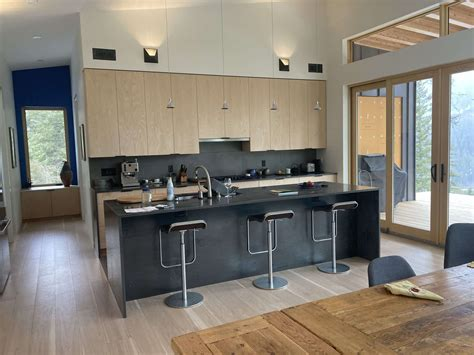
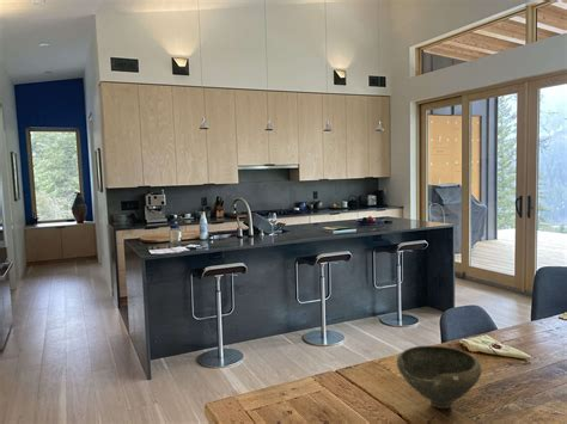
+ bowl [396,344,483,410]
